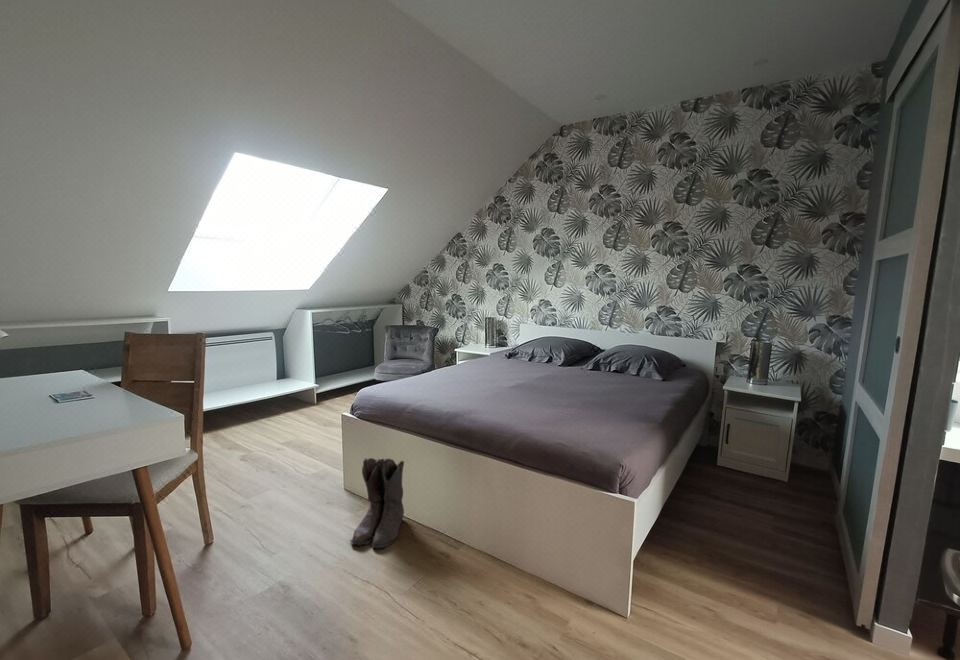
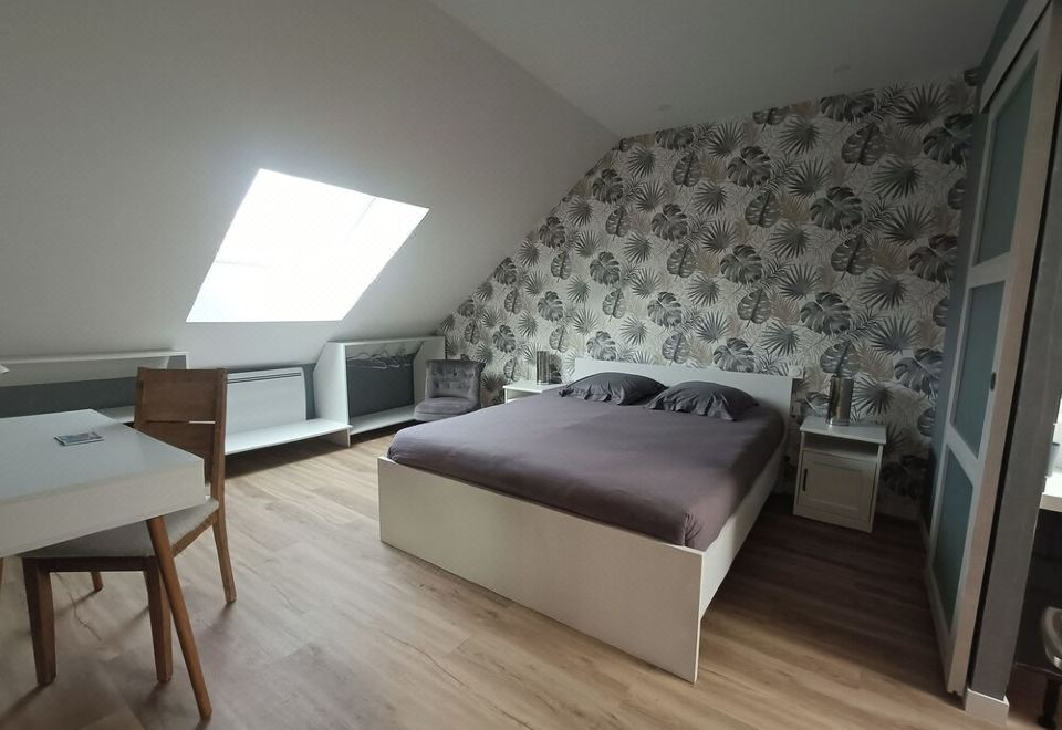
- boots [349,457,406,549]
